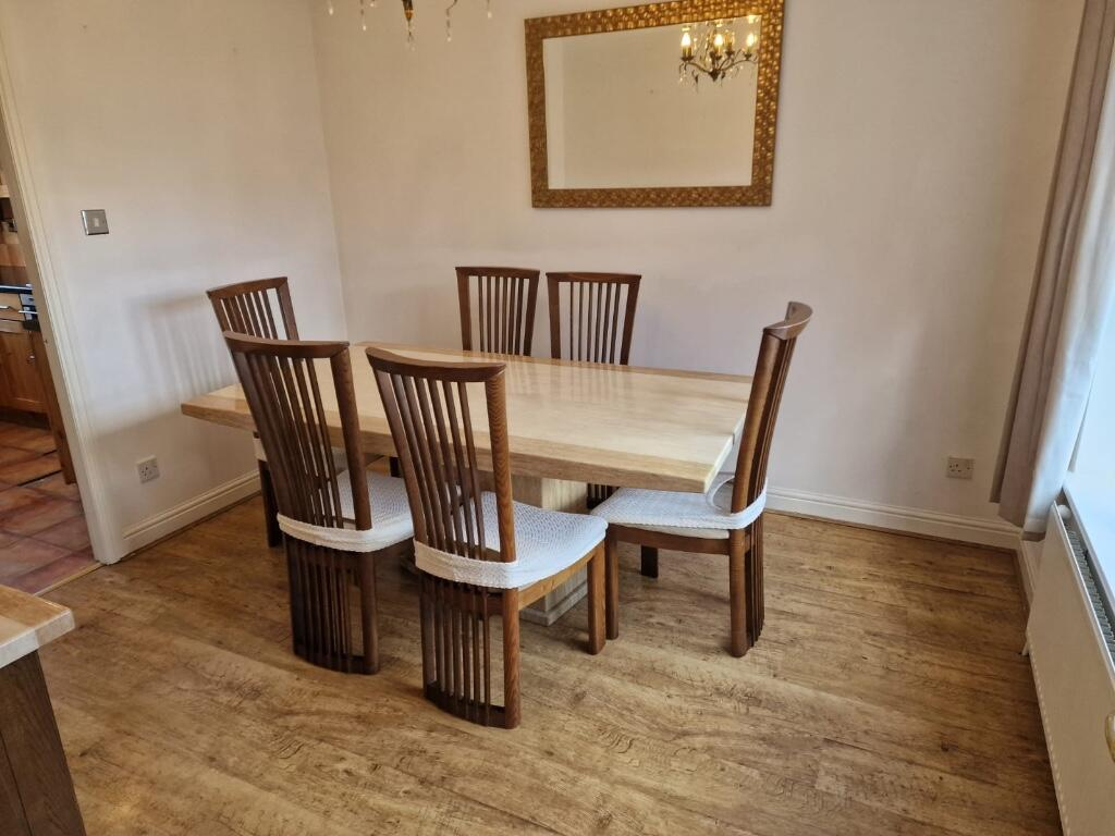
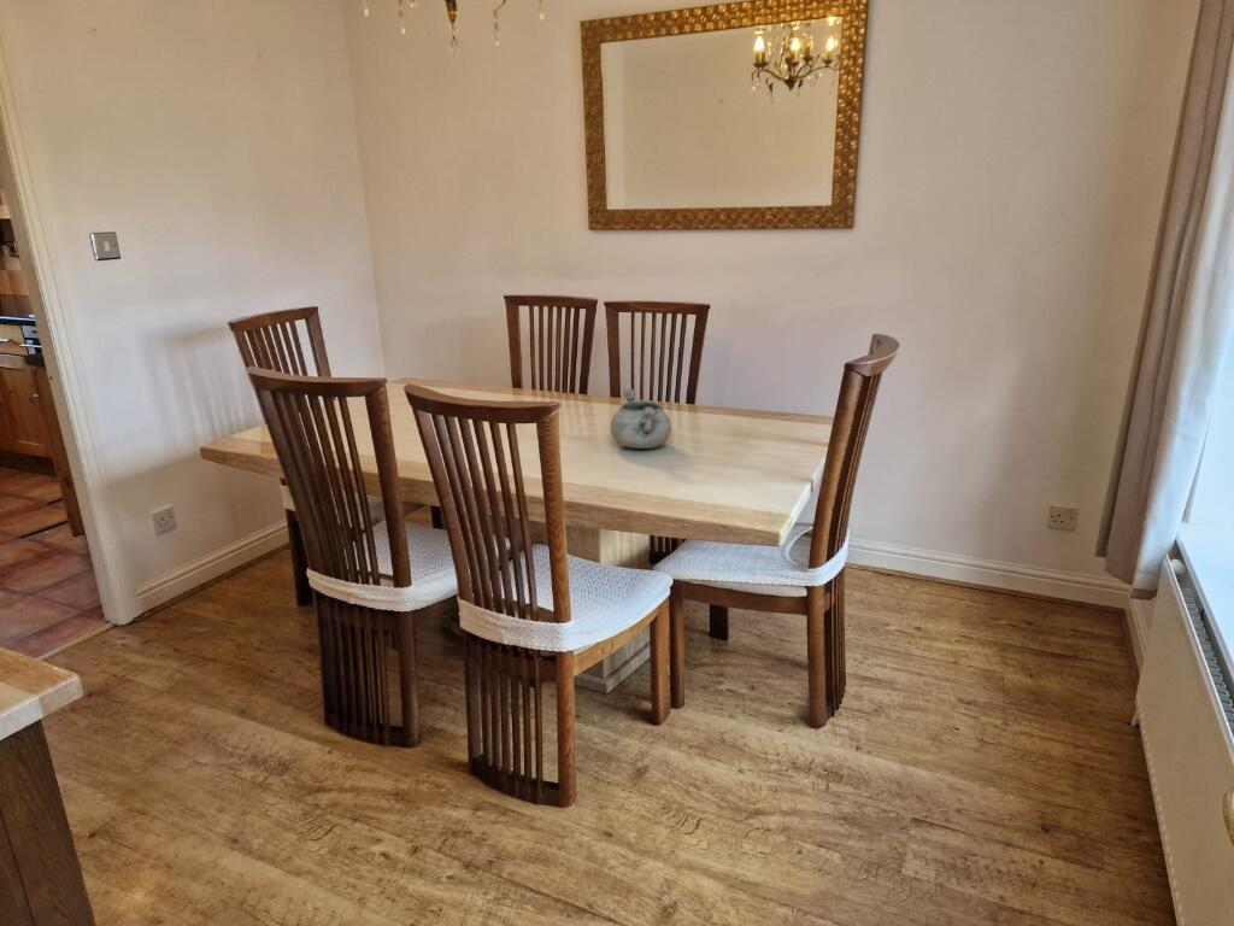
+ decorative bowl [610,388,672,450]
